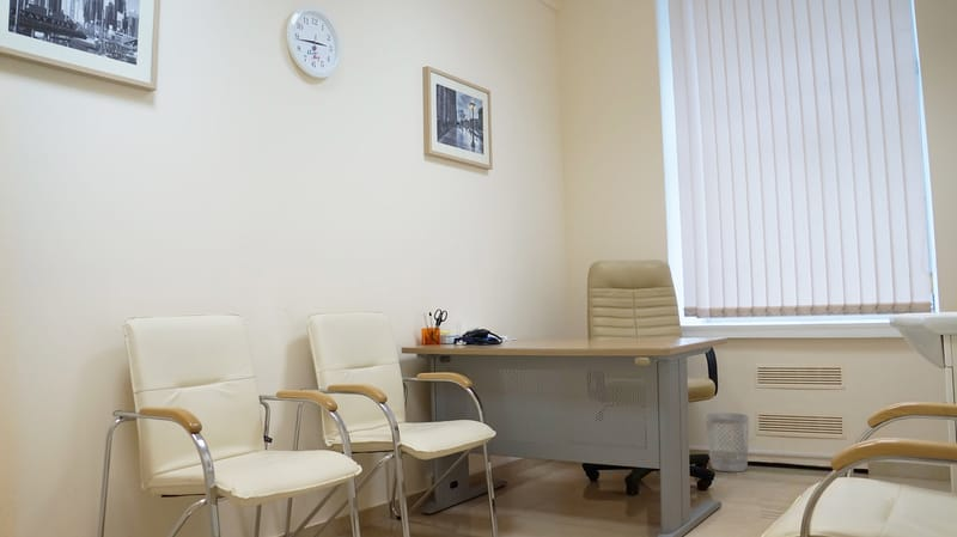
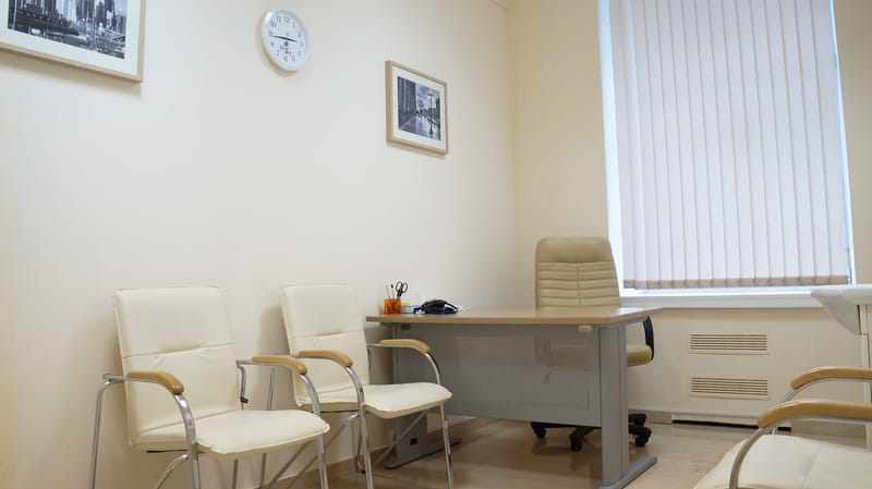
- wastebasket [703,411,750,472]
